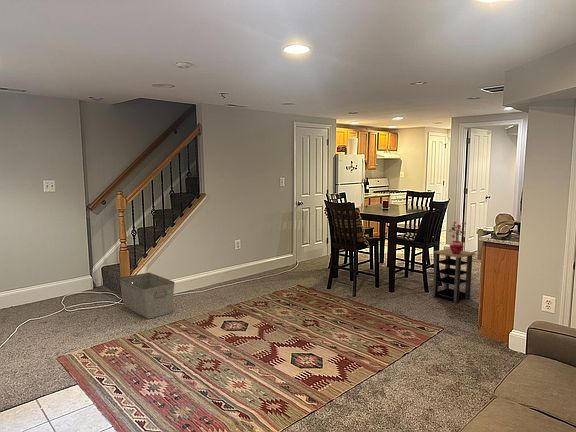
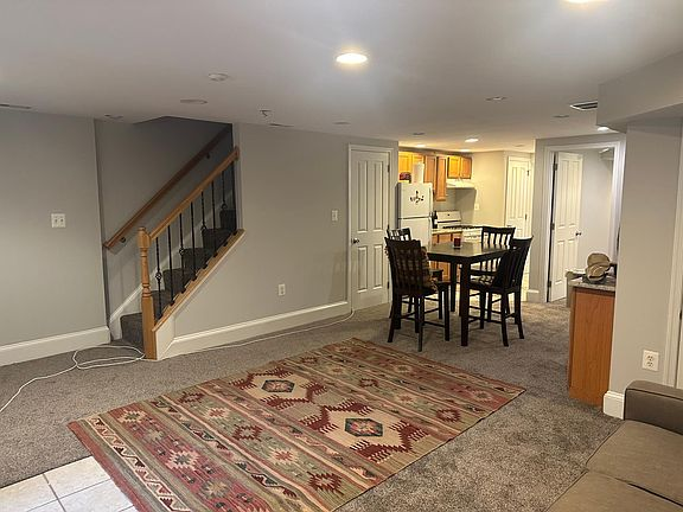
- potted plant [448,221,467,254]
- side table [432,248,476,304]
- storage bin [118,272,176,320]
